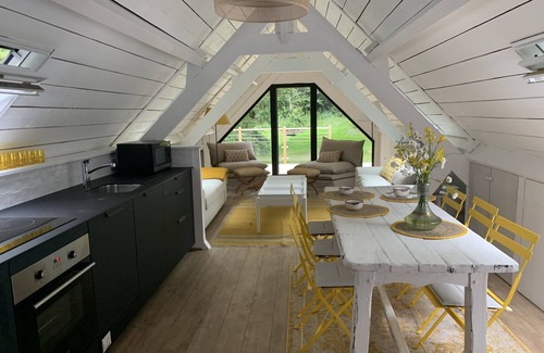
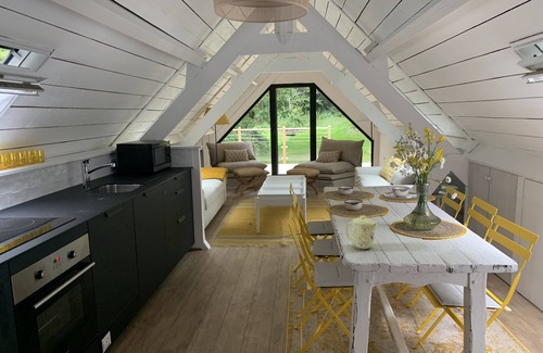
+ mug [344,214,378,250]
